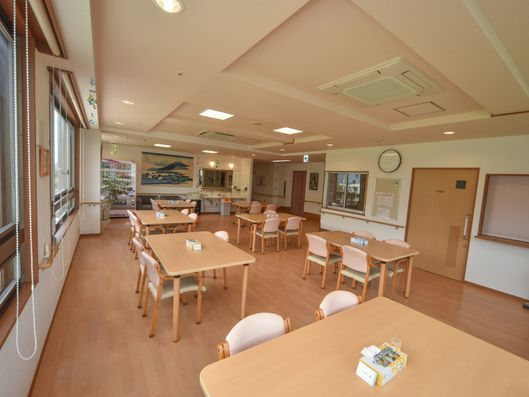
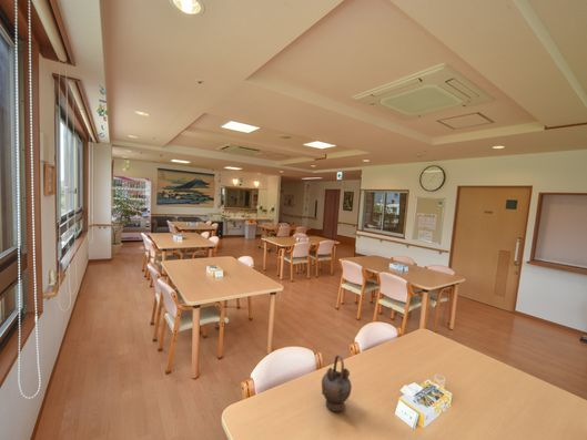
+ teapot [321,354,353,412]
